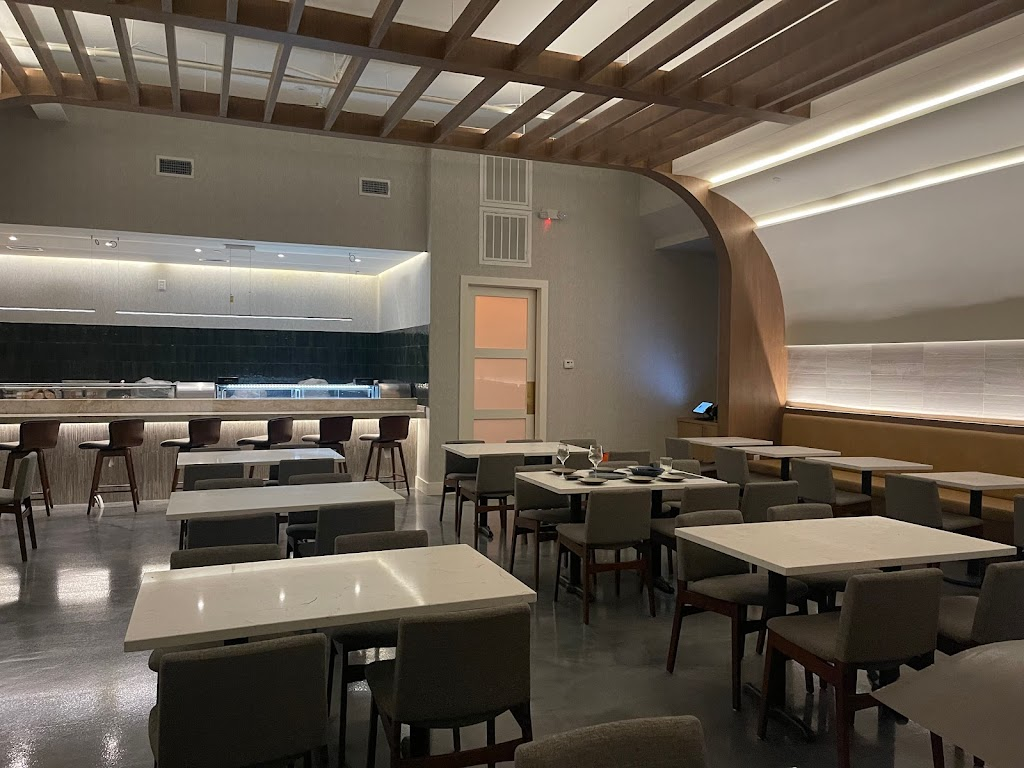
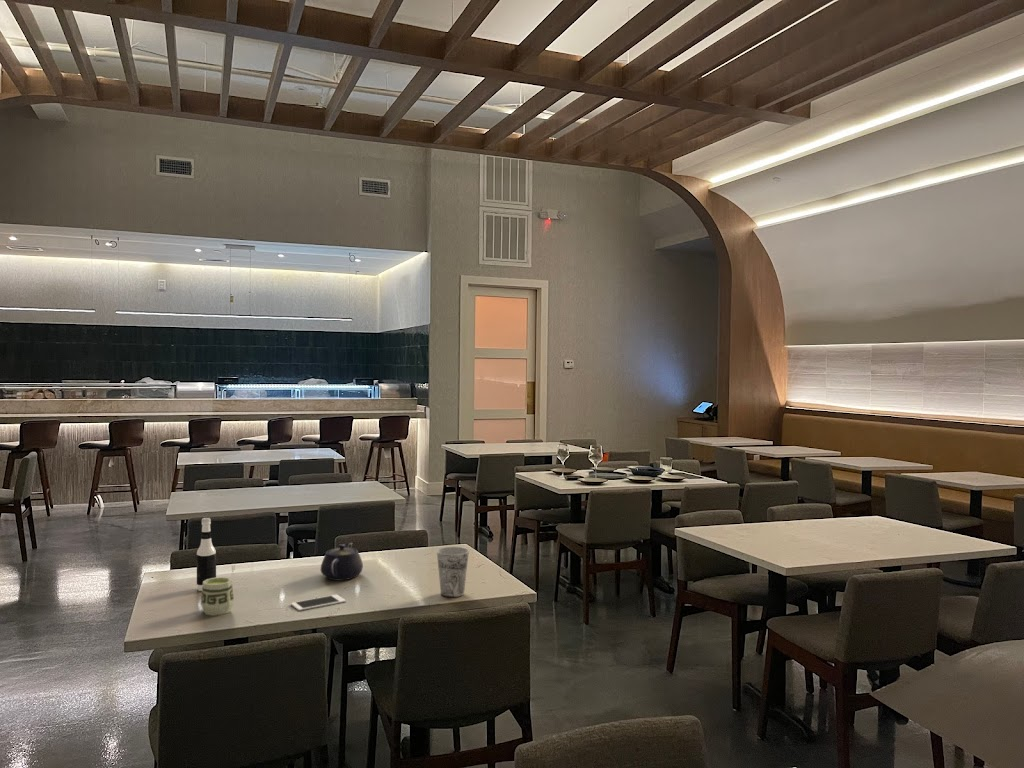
+ teapot [320,542,364,581]
+ cup [436,546,470,598]
+ root beer [196,517,217,592]
+ cell phone [290,594,347,612]
+ cup [200,576,235,617]
